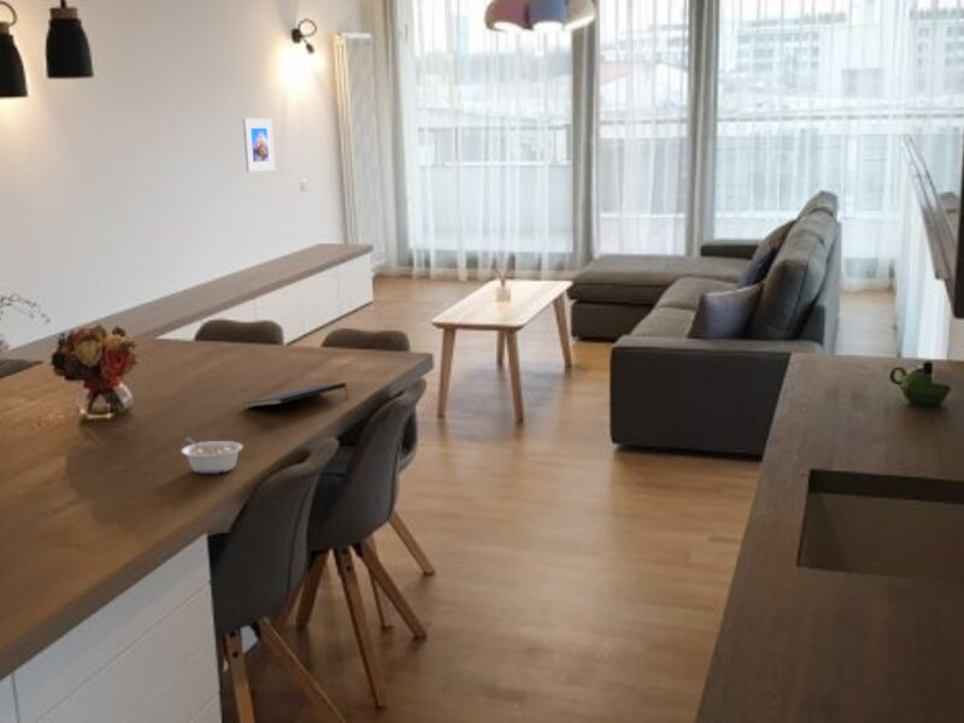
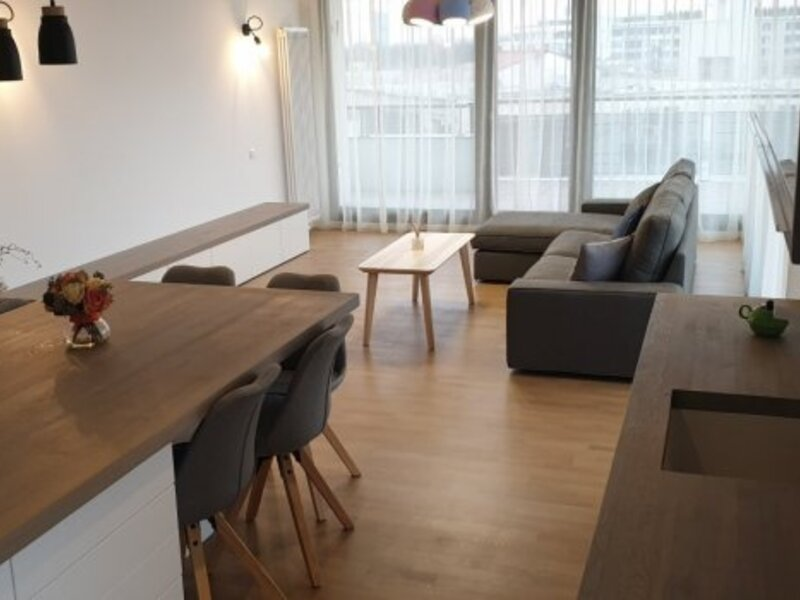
- notepad [242,381,349,408]
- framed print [241,117,276,174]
- legume [180,436,243,475]
